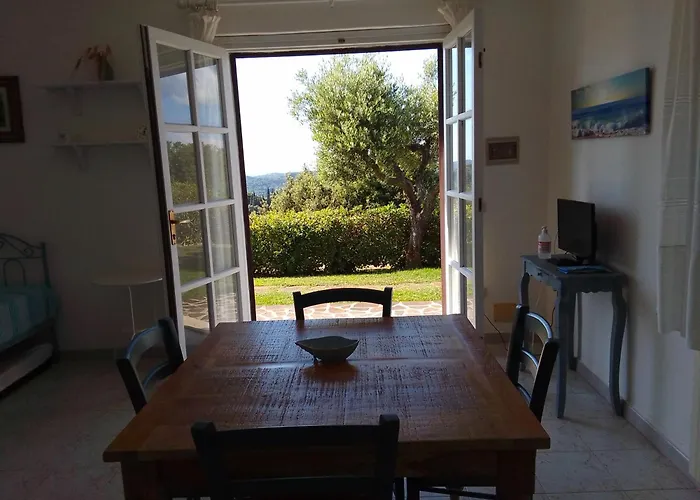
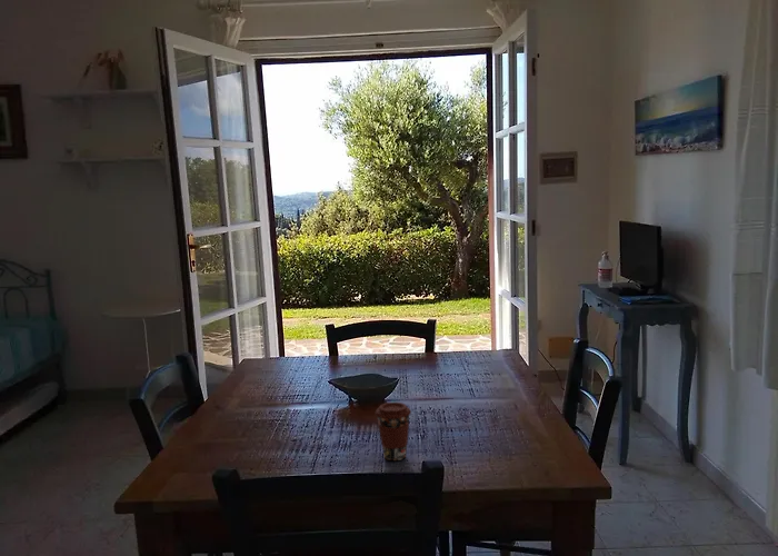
+ coffee cup [375,401,412,461]
